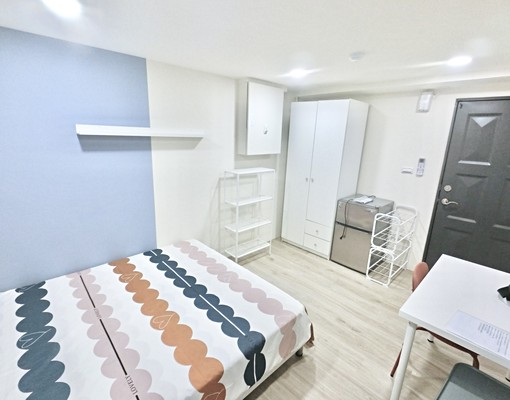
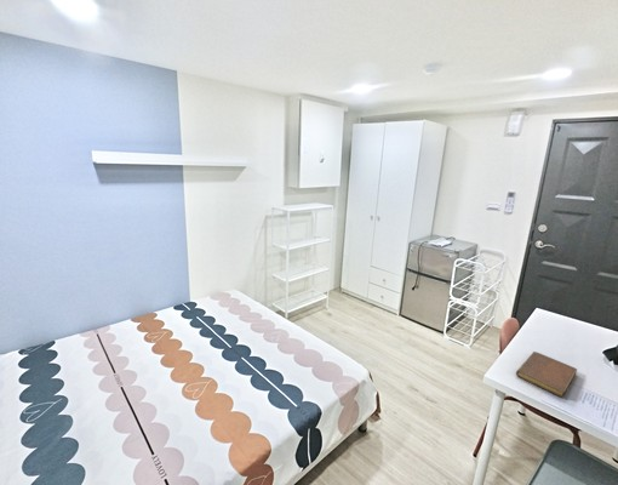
+ notebook [515,350,578,398]
